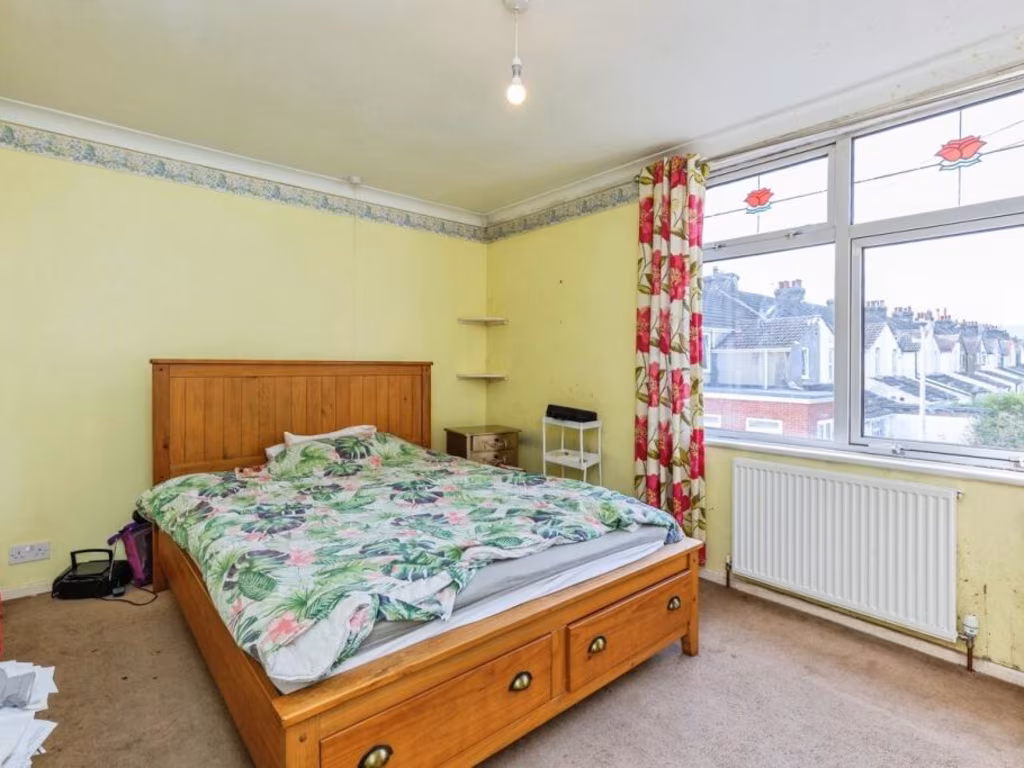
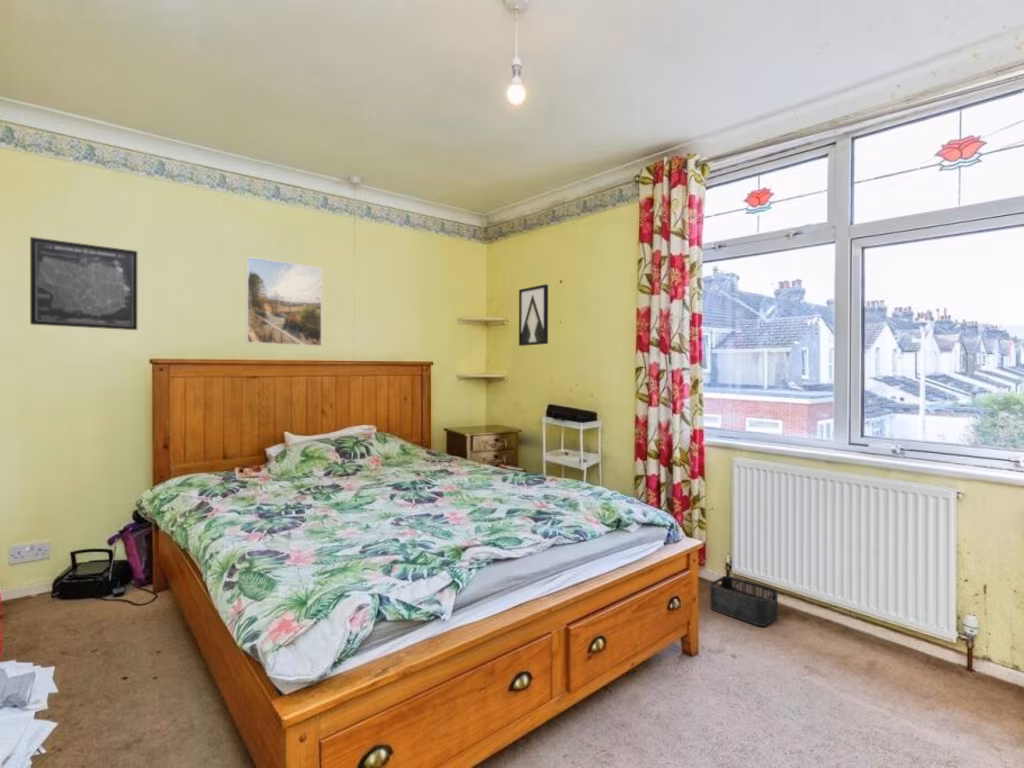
+ storage bin [709,575,779,627]
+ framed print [245,256,323,347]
+ wall art [518,283,549,347]
+ wall art [29,236,138,331]
